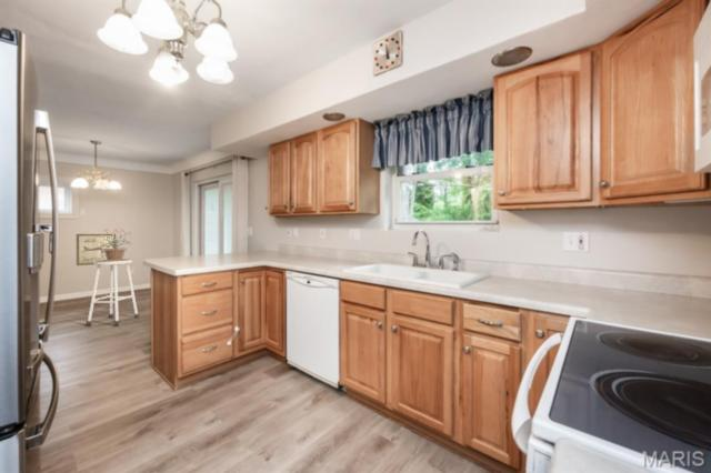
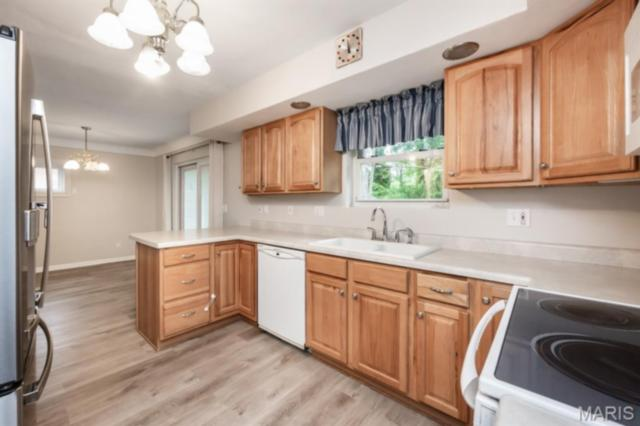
- wall art [76,233,117,266]
- stool [84,259,140,326]
- potted plant [99,228,132,261]
